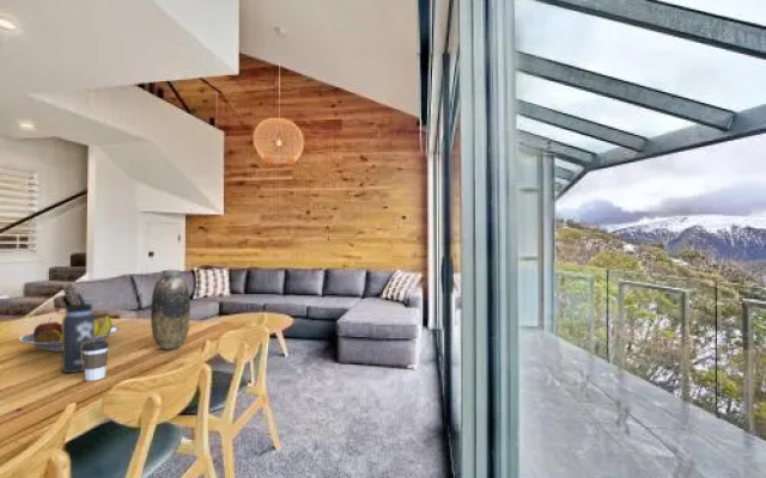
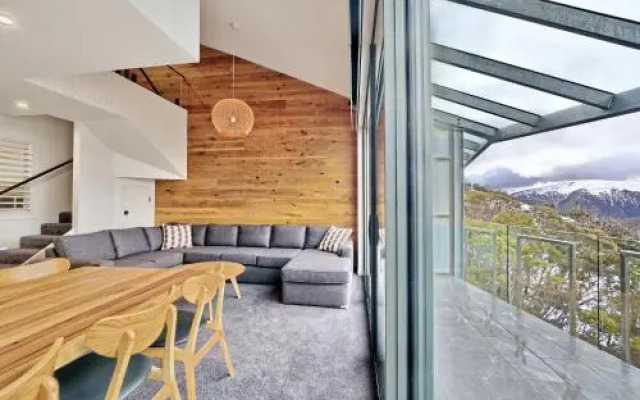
- coffee cup [81,339,110,382]
- fruit bowl [18,314,121,353]
- vase [150,269,192,350]
- thermos bottle [54,292,96,374]
